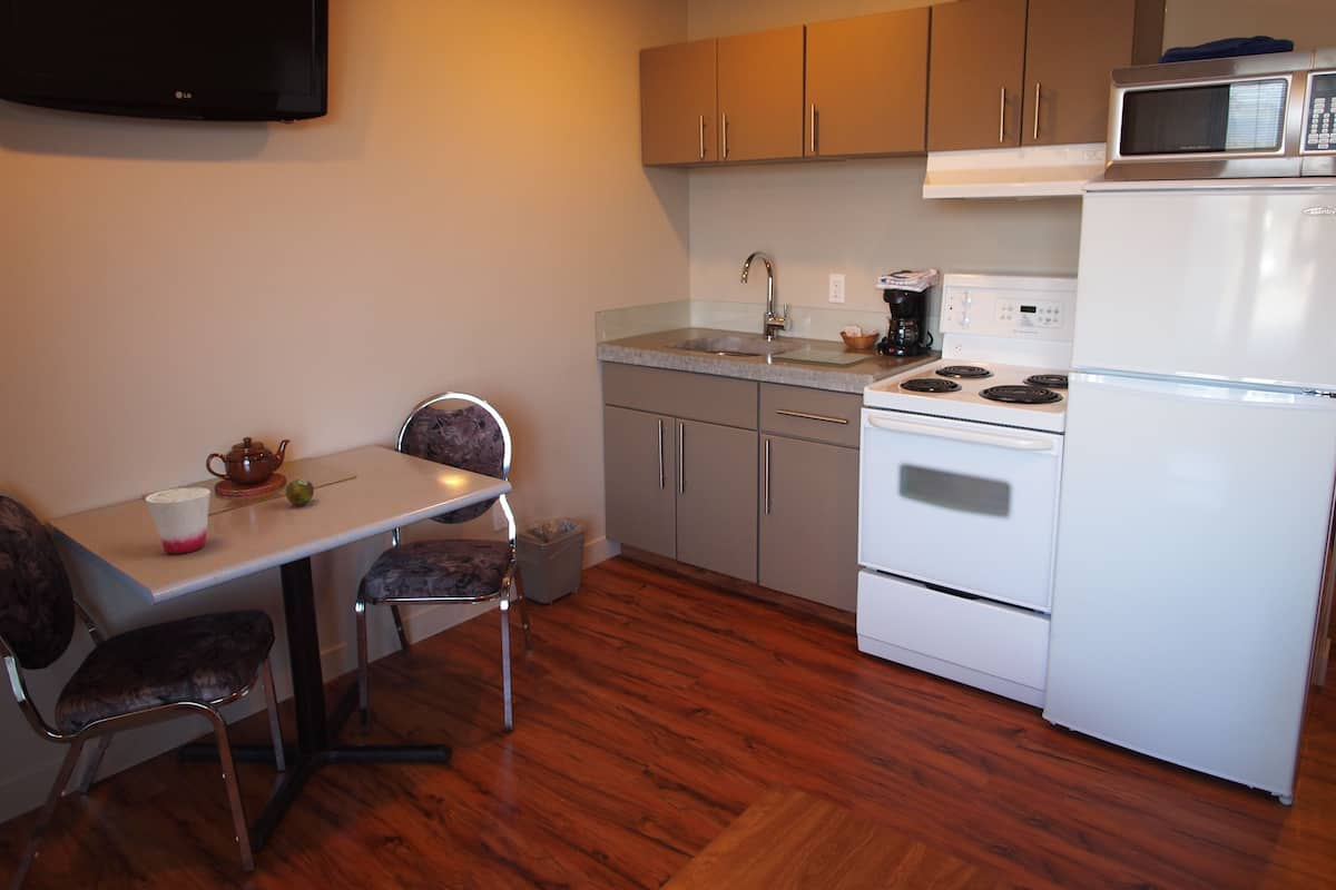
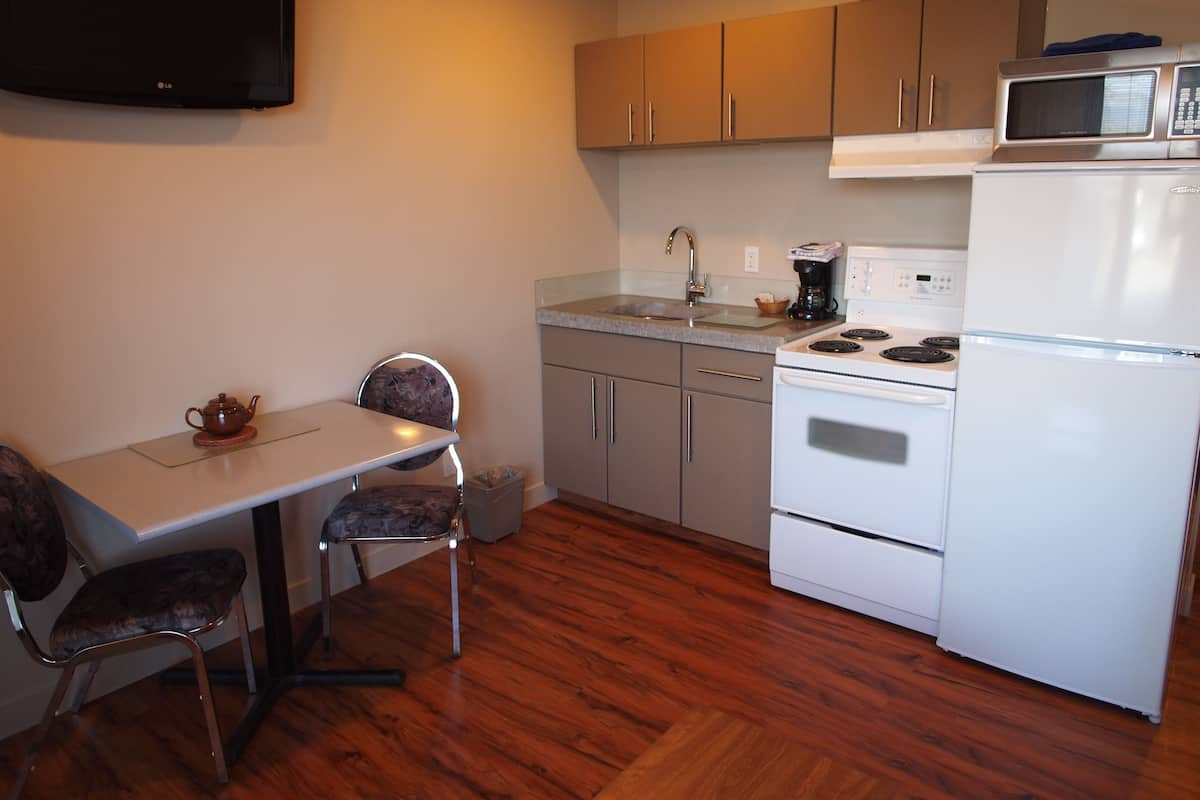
- cup [145,486,212,555]
- fruit [285,478,315,506]
